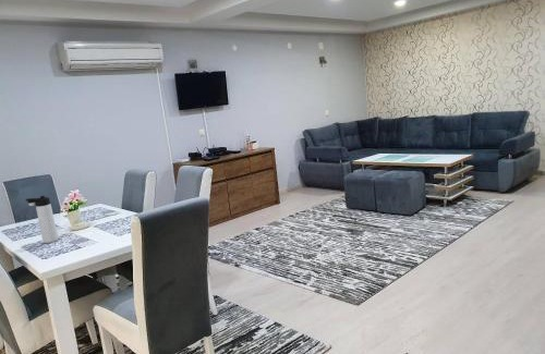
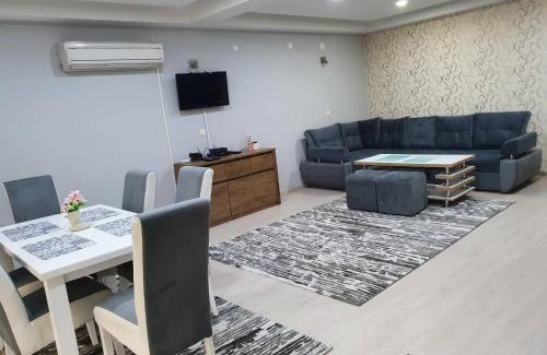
- thermos bottle [25,195,59,244]
